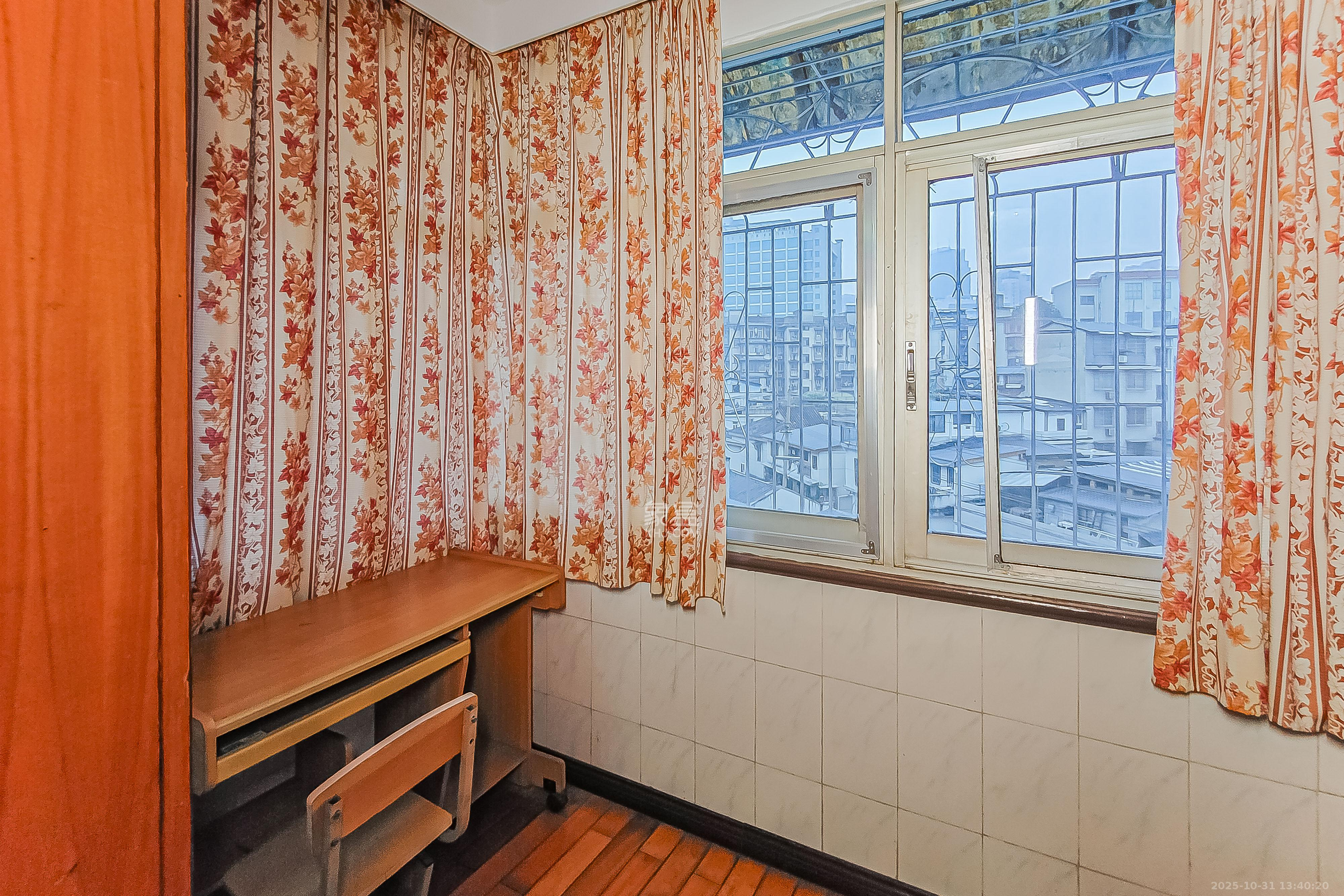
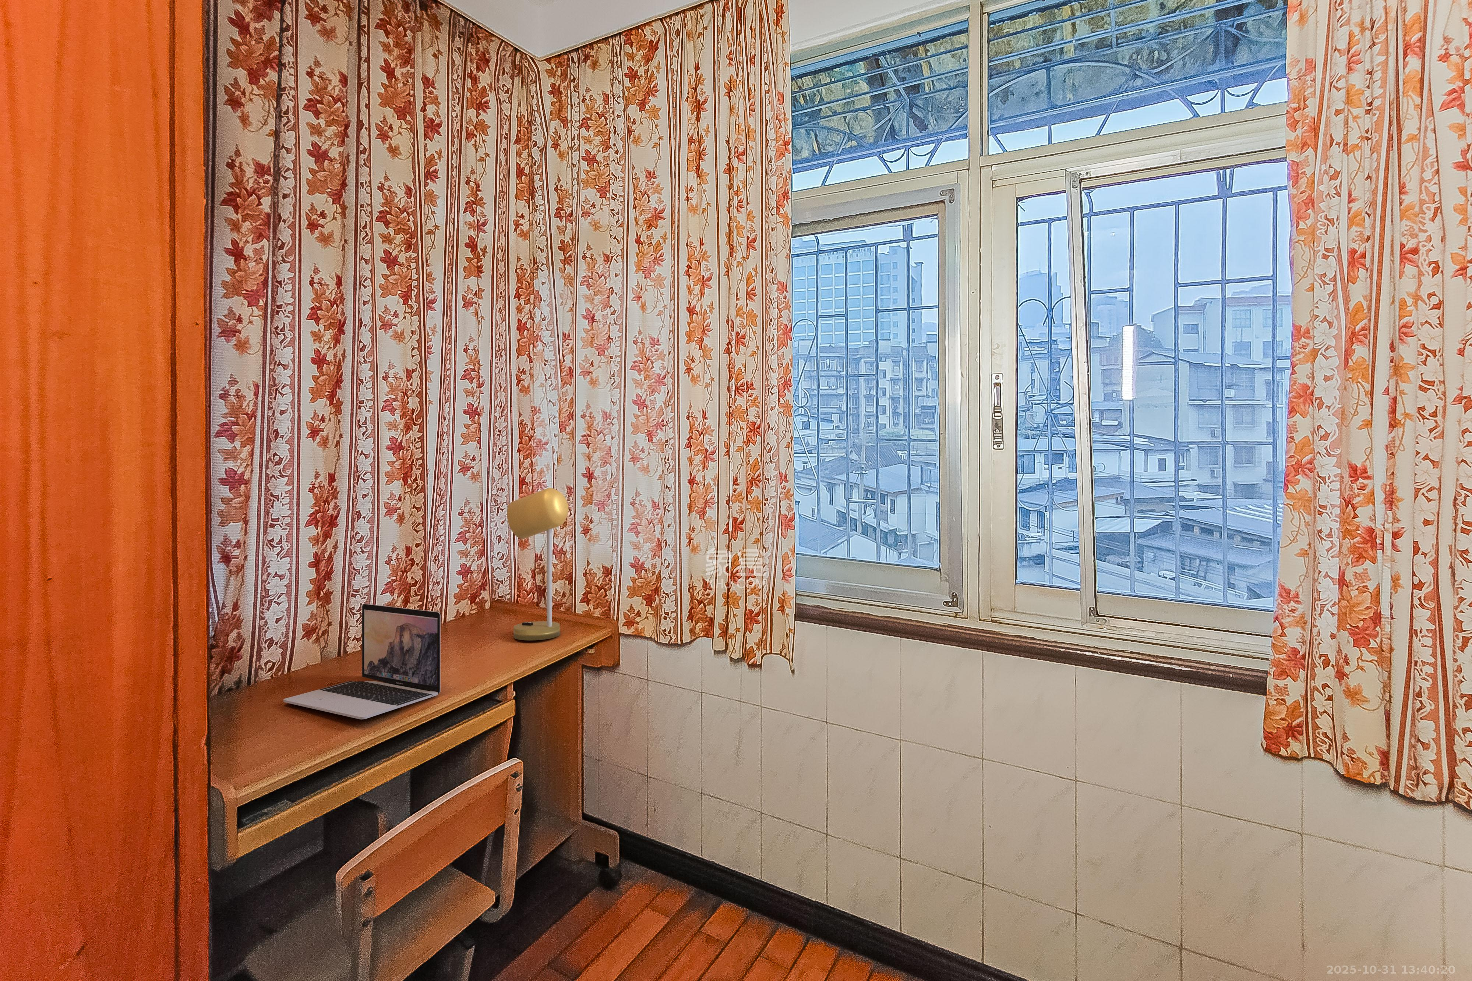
+ desk lamp [506,487,568,640]
+ laptop [283,603,441,719]
